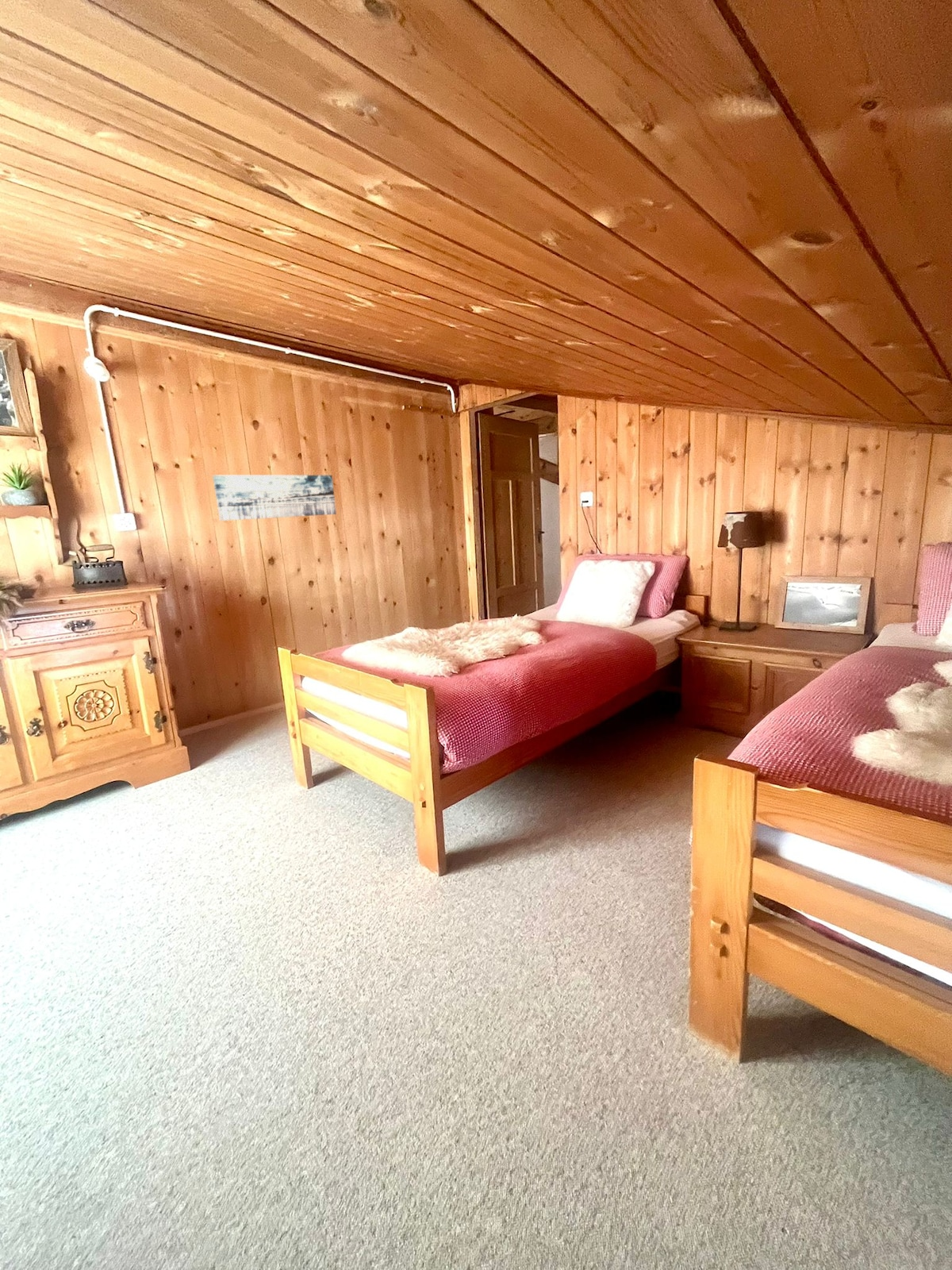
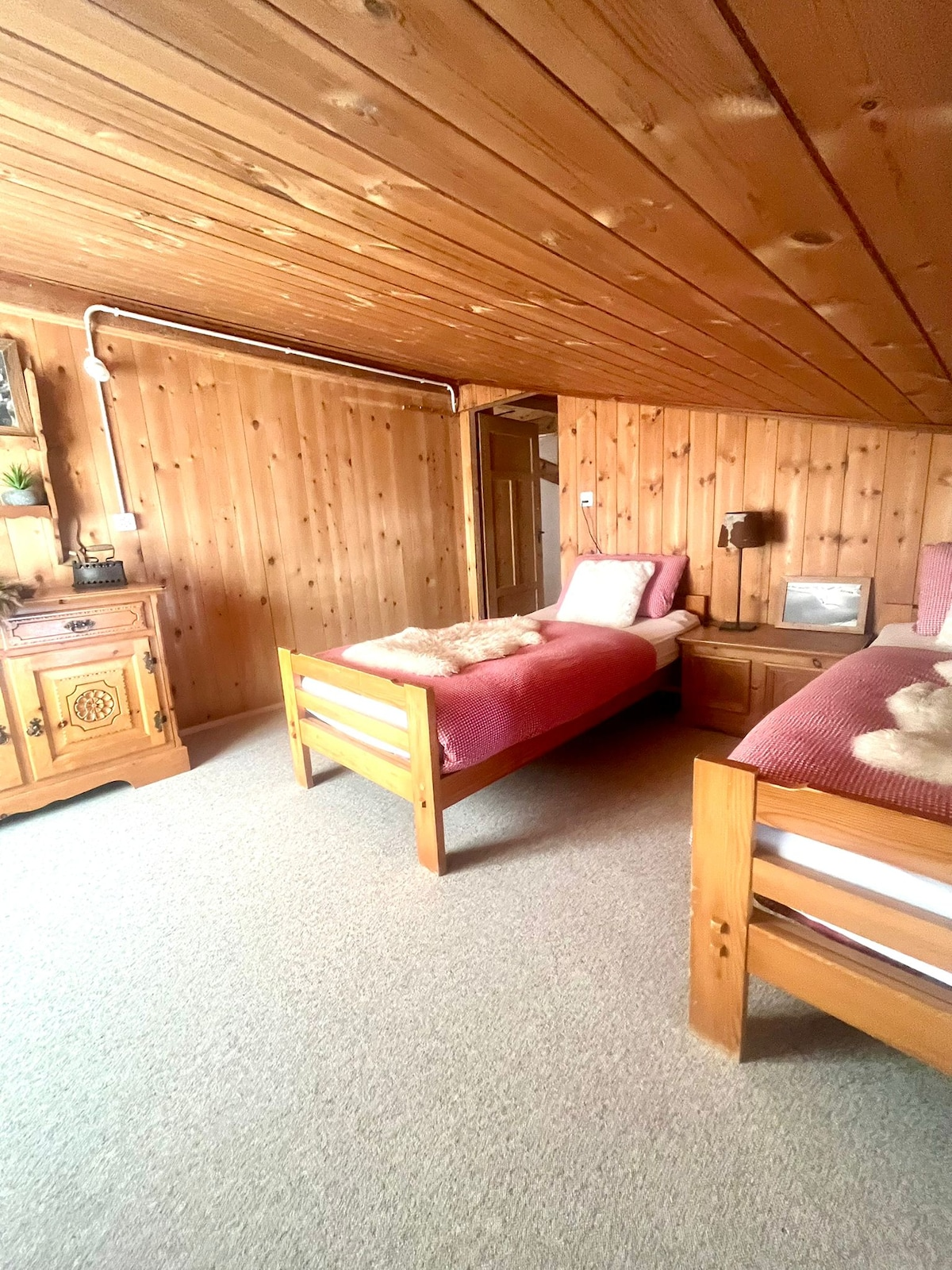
- wall art [212,475,337,521]
